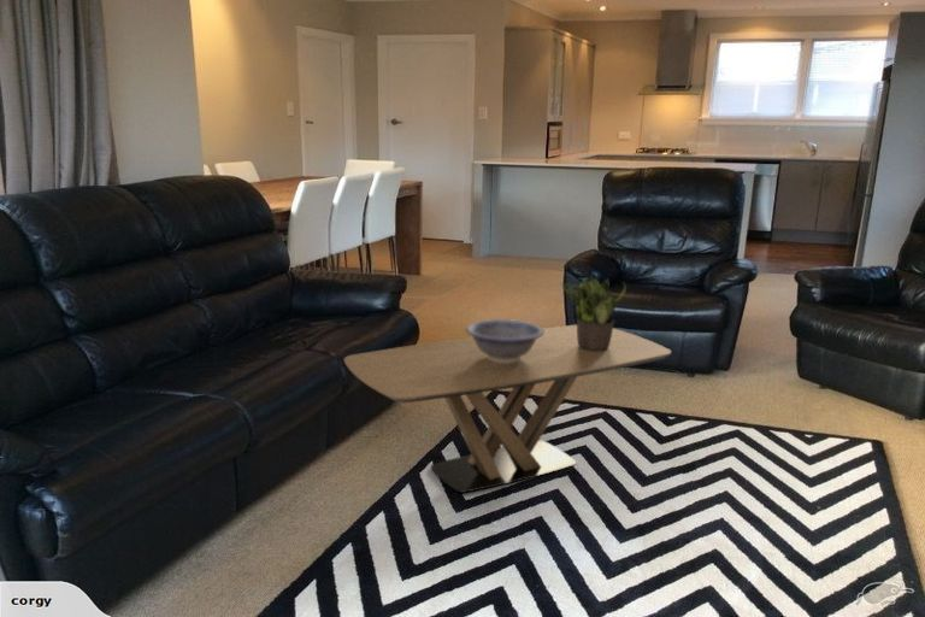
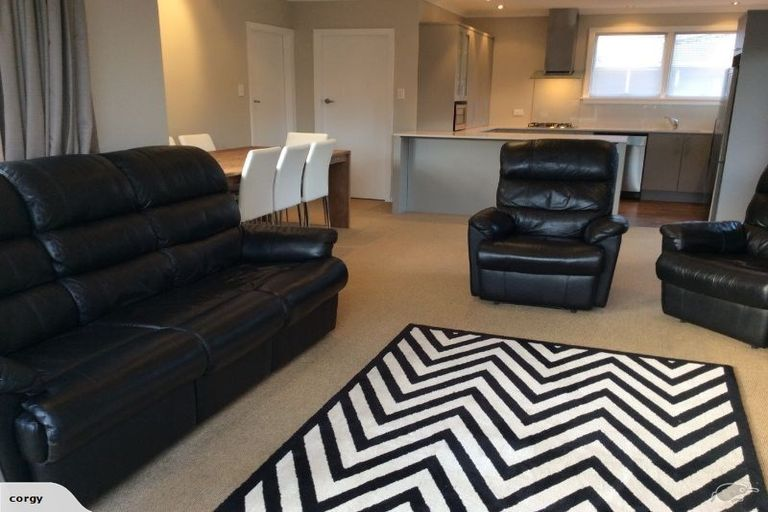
- coffee table [343,324,672,494]
- decorative bowl [465,318,544,363]
- potted plant [560,271,628,351]
